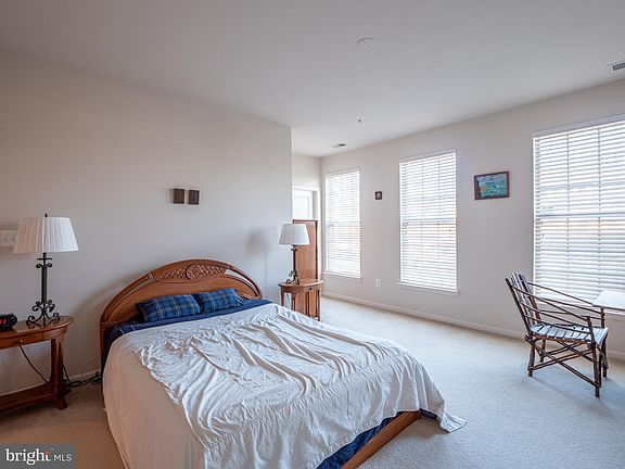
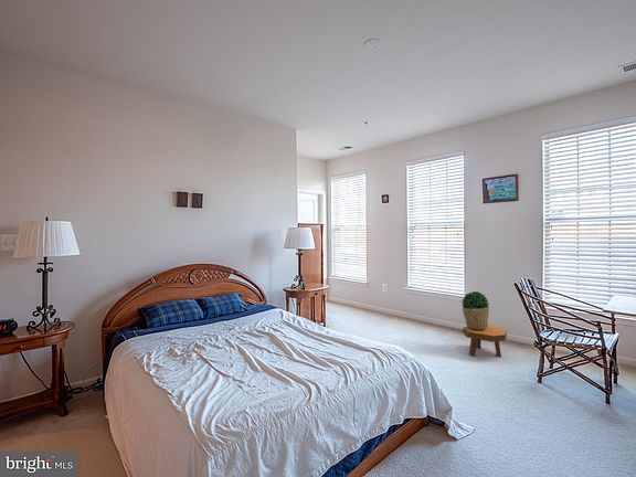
+ potted plant [462,290,490,329]
+ footstool [460,325,508,358]
